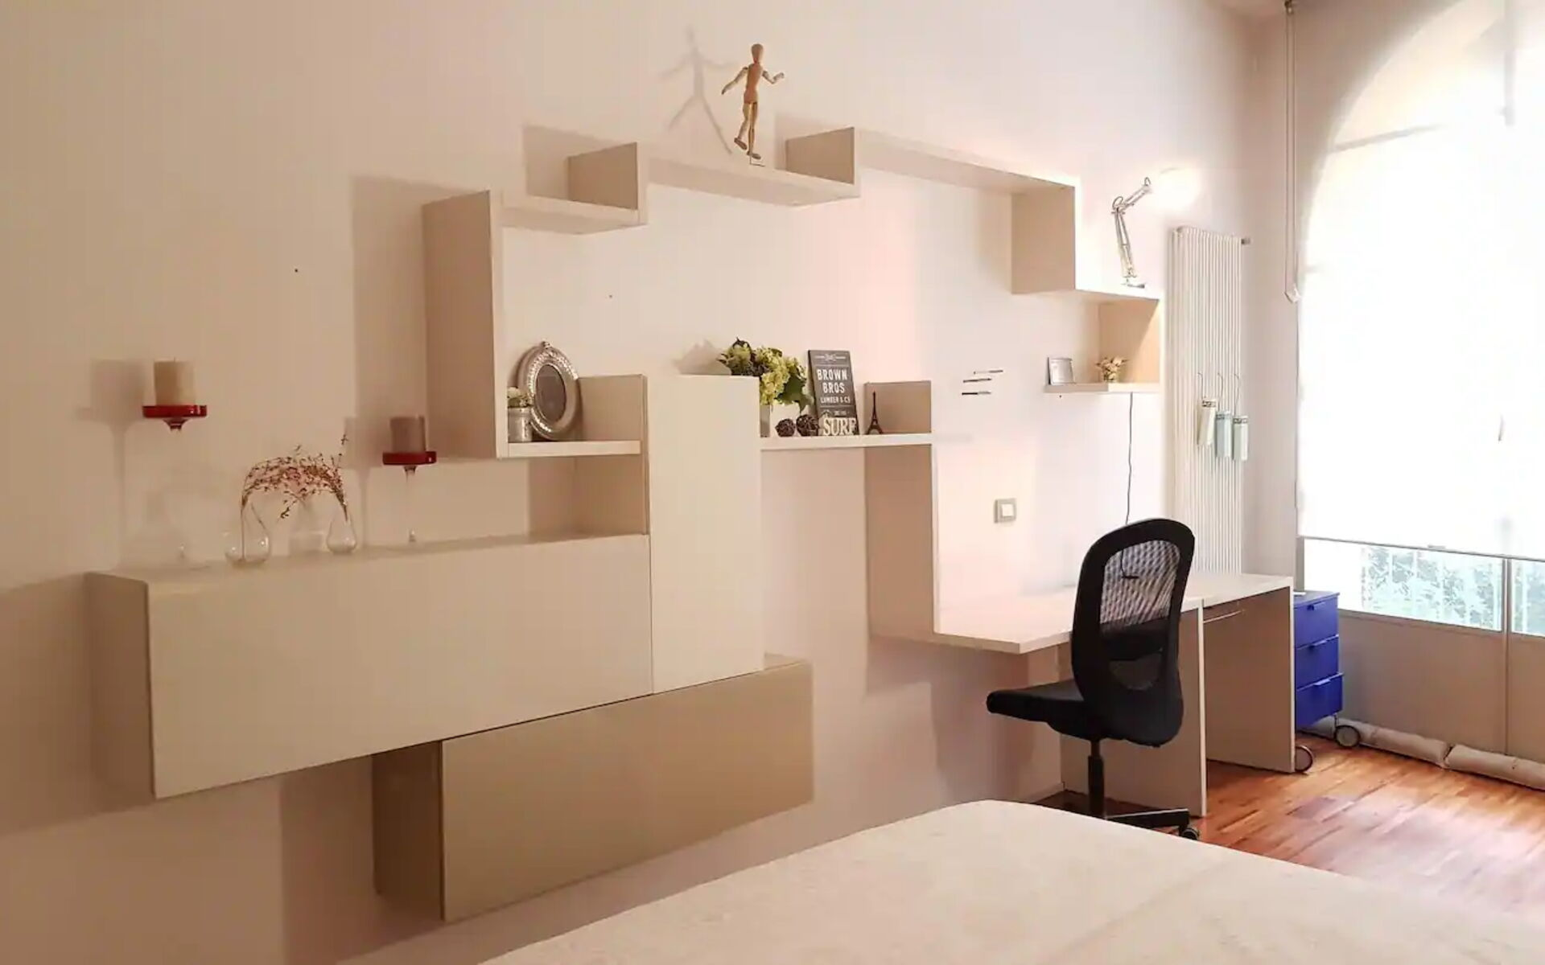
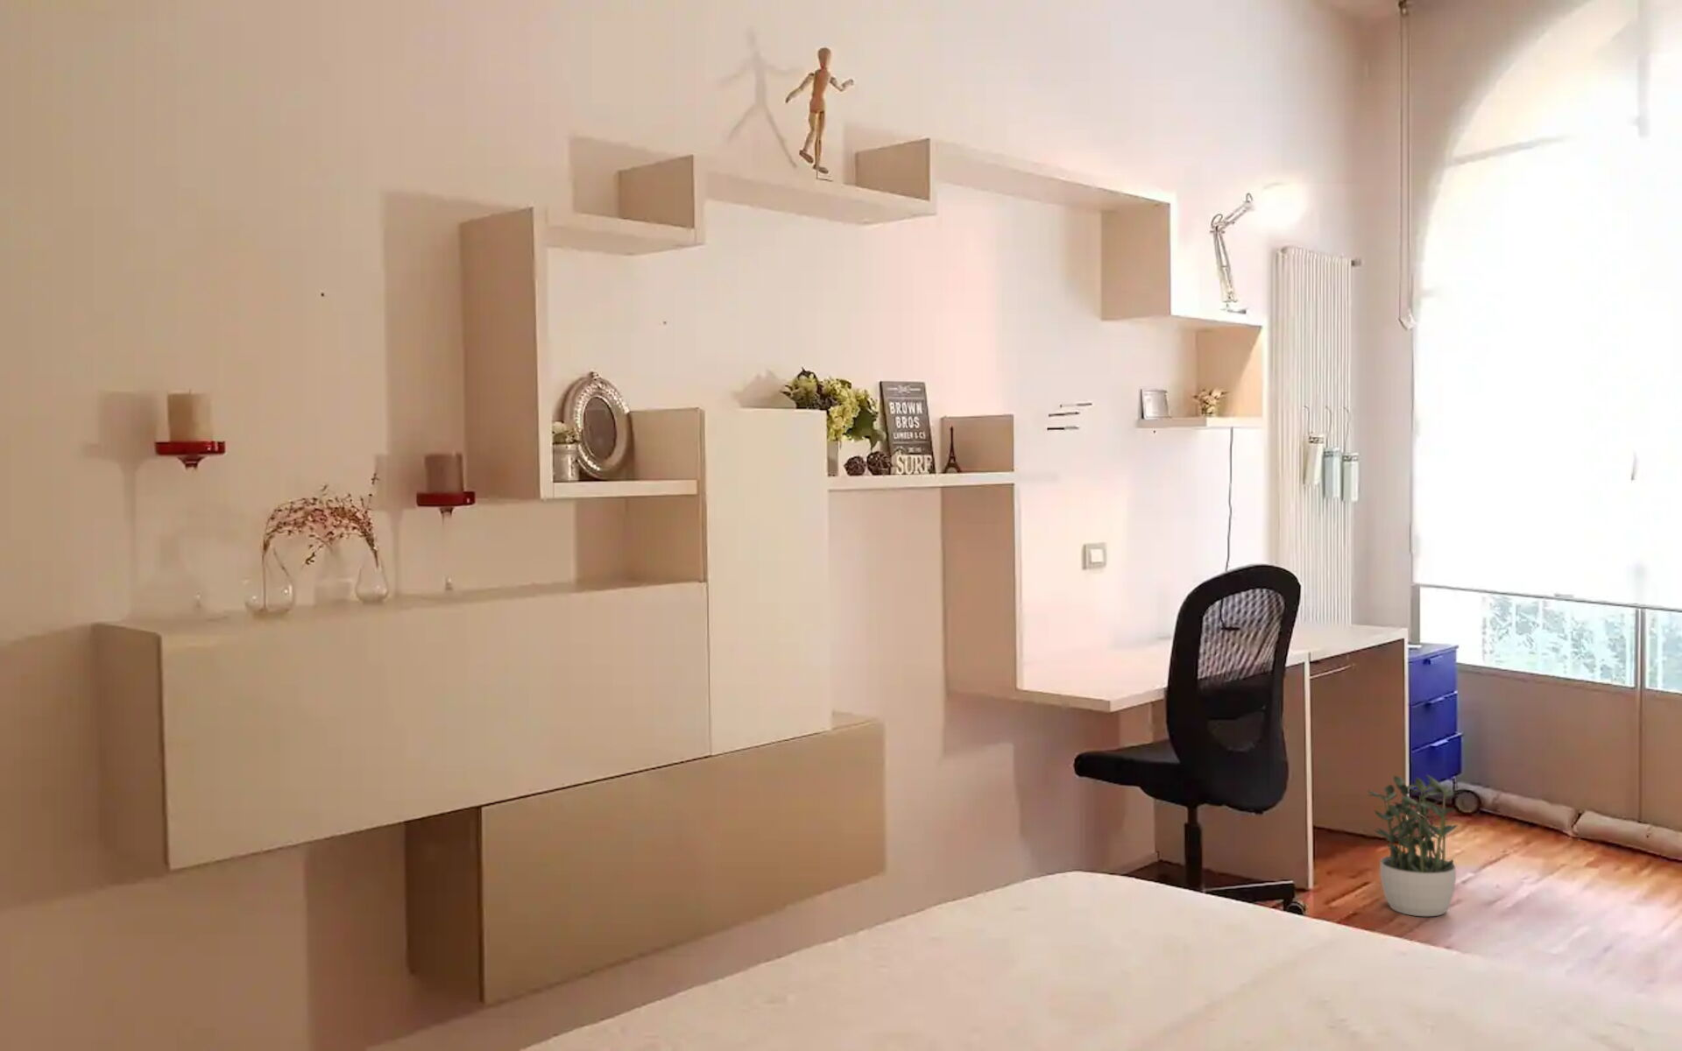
+ potted plant [1367,774,1465,917]
